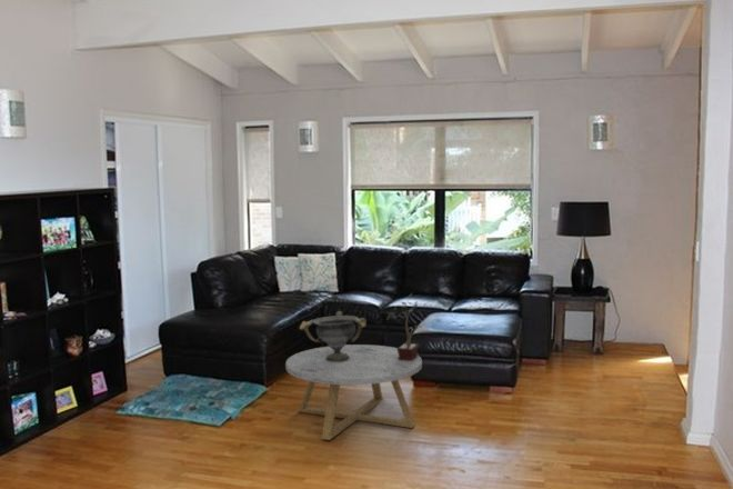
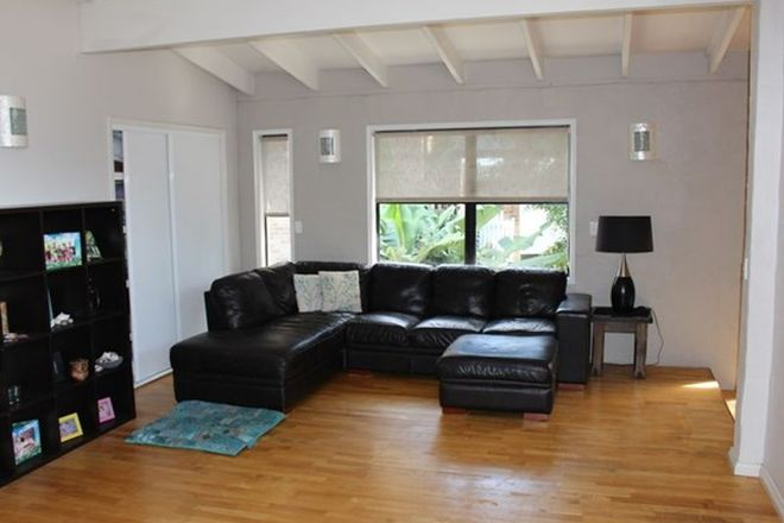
- coffee table [284,343,423,441]
- potted plant [385,292,420,361]
- decorative bowl [299,310,368,361]
